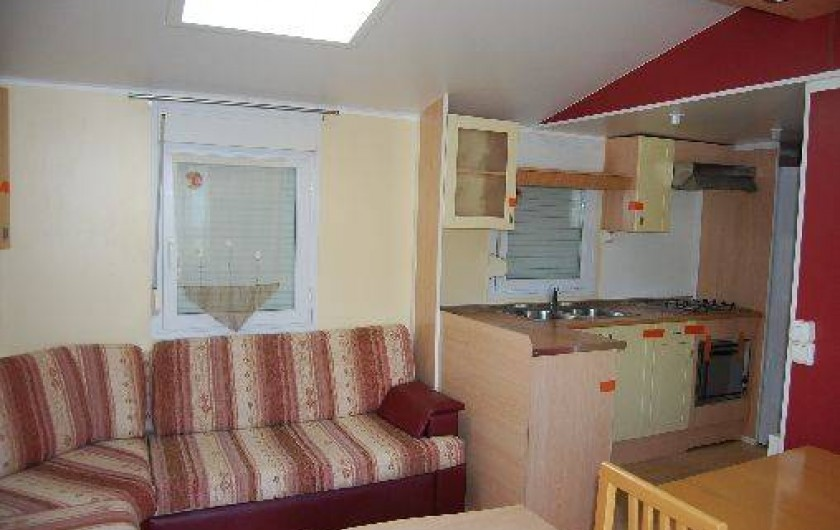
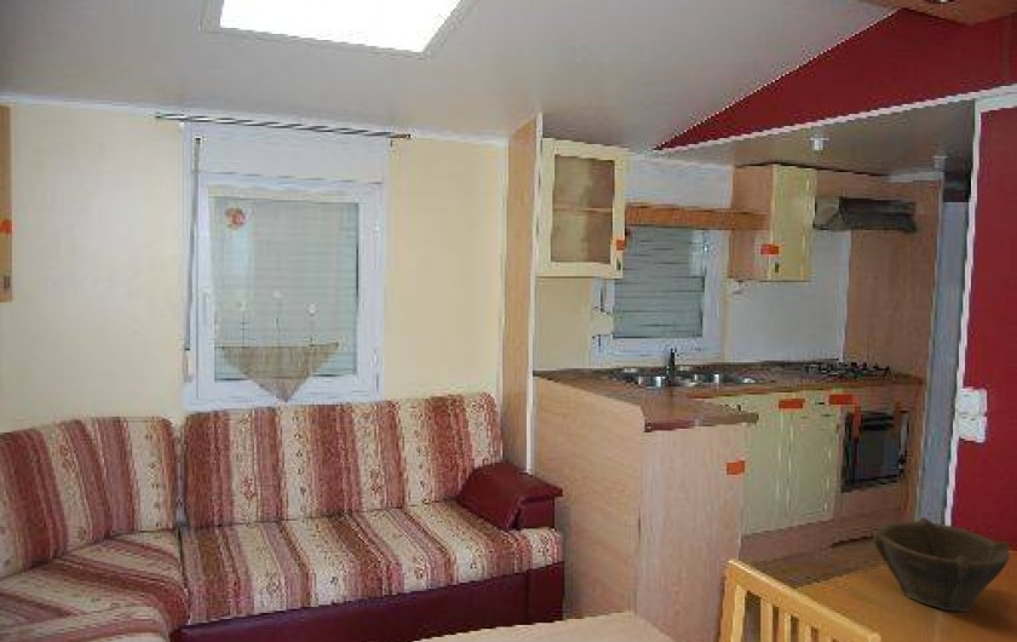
+ bowl [872,516,1011,613]
